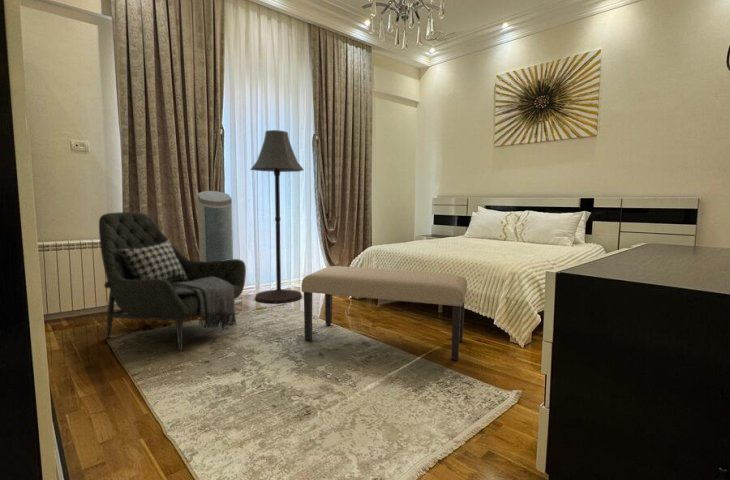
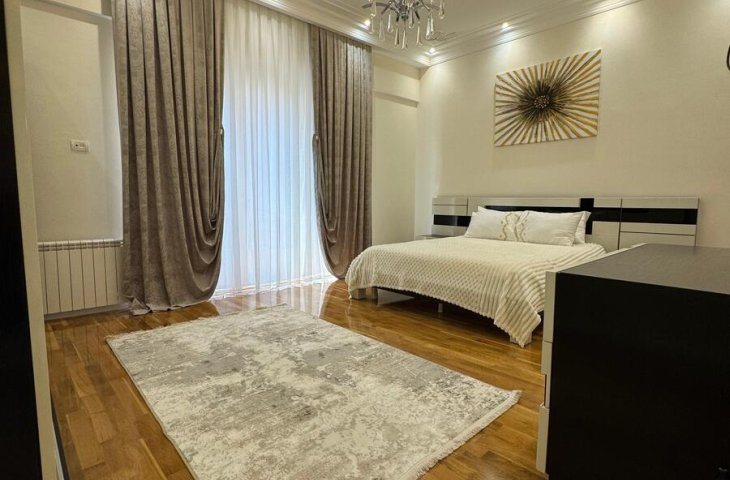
- bench [301,265,468,361]
- air purifier [196,190,243,305]
- floor lamp [249,129,305,304]
- armchair [98,211,247,353]
